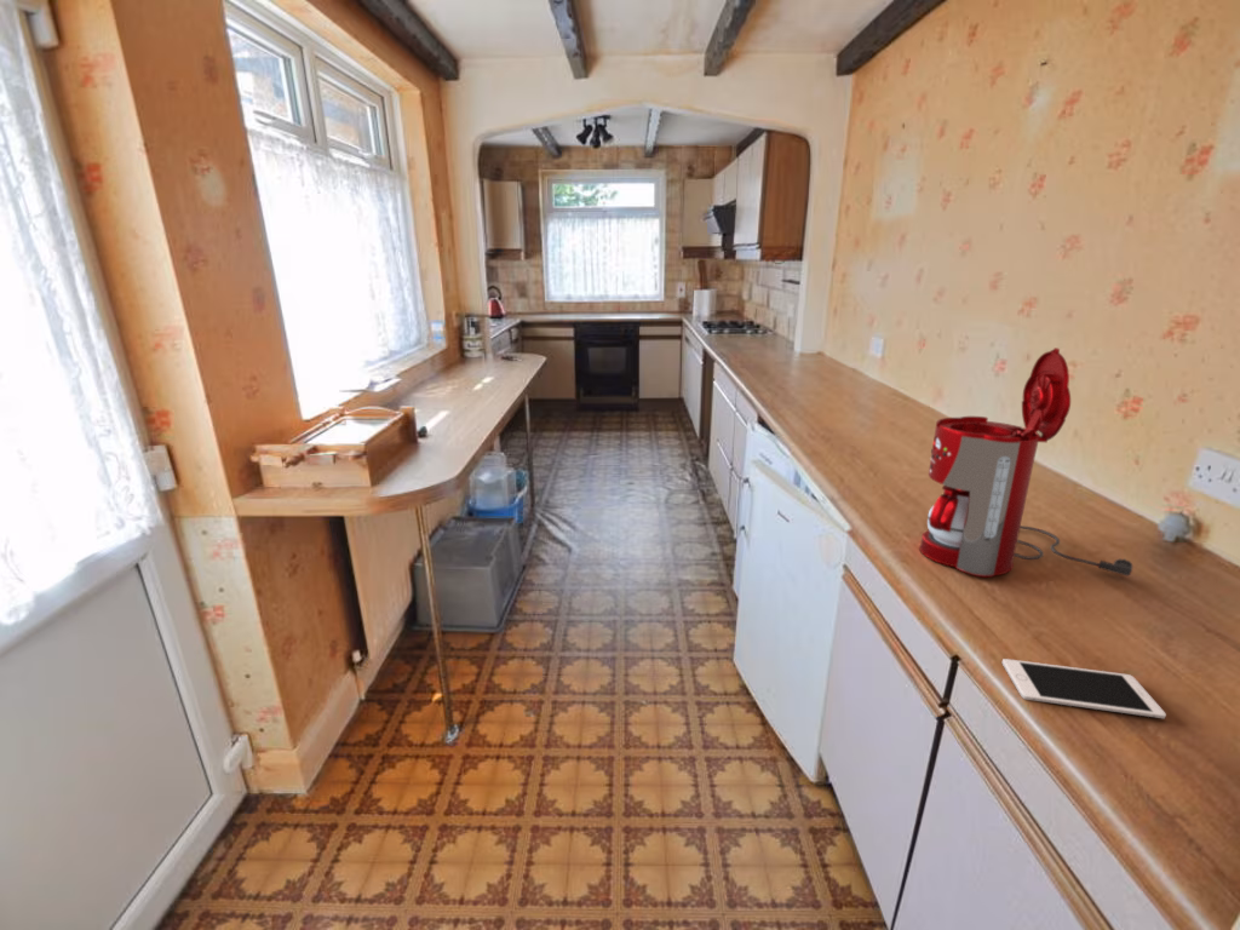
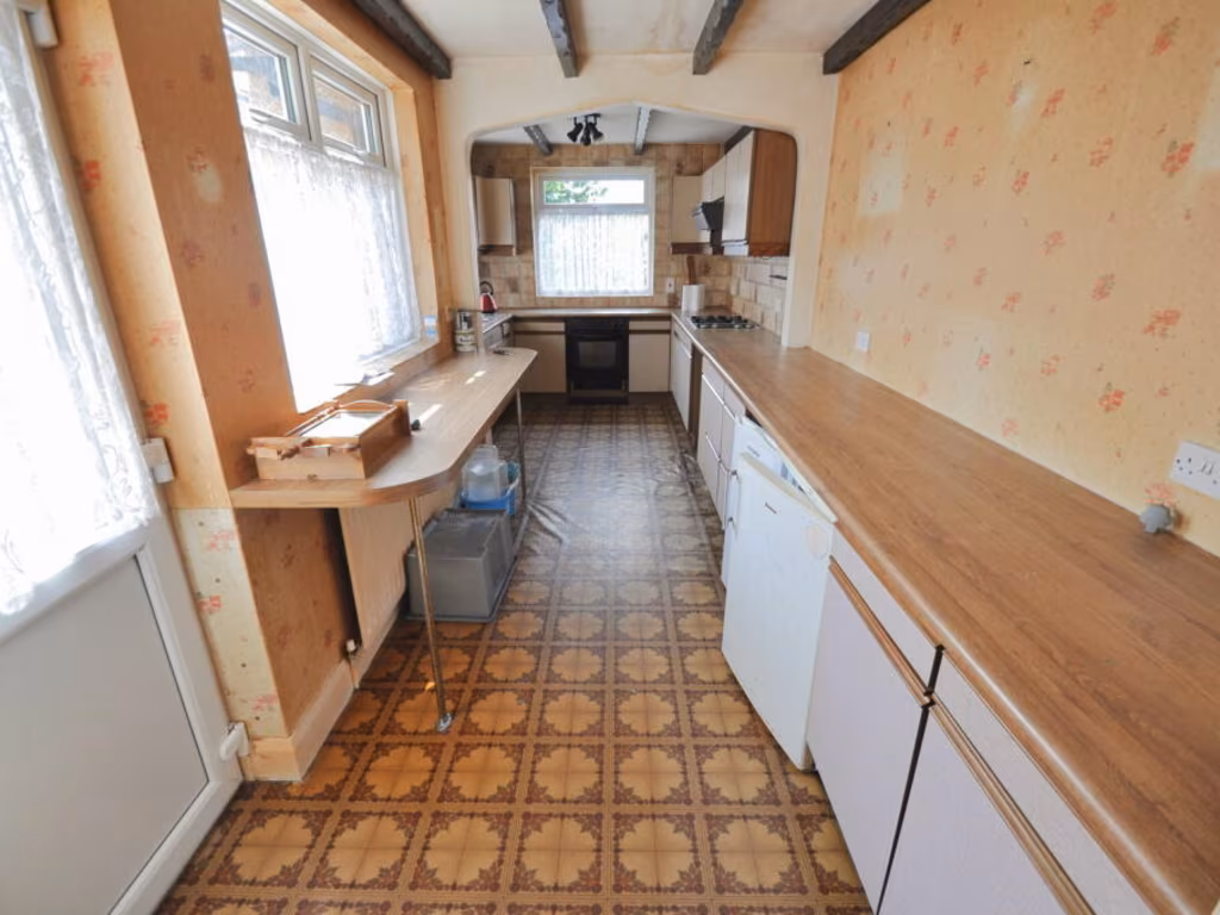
- coffee maker [918,346,1133,578]
- cell phone [1001,658,1167,719]
